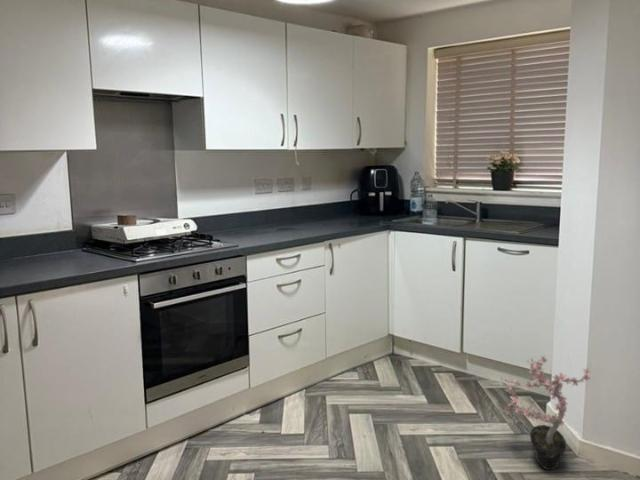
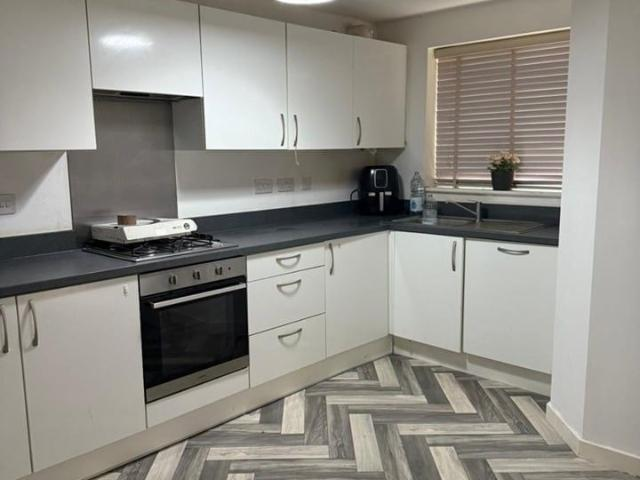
- potted plant [500,354,591,471]
